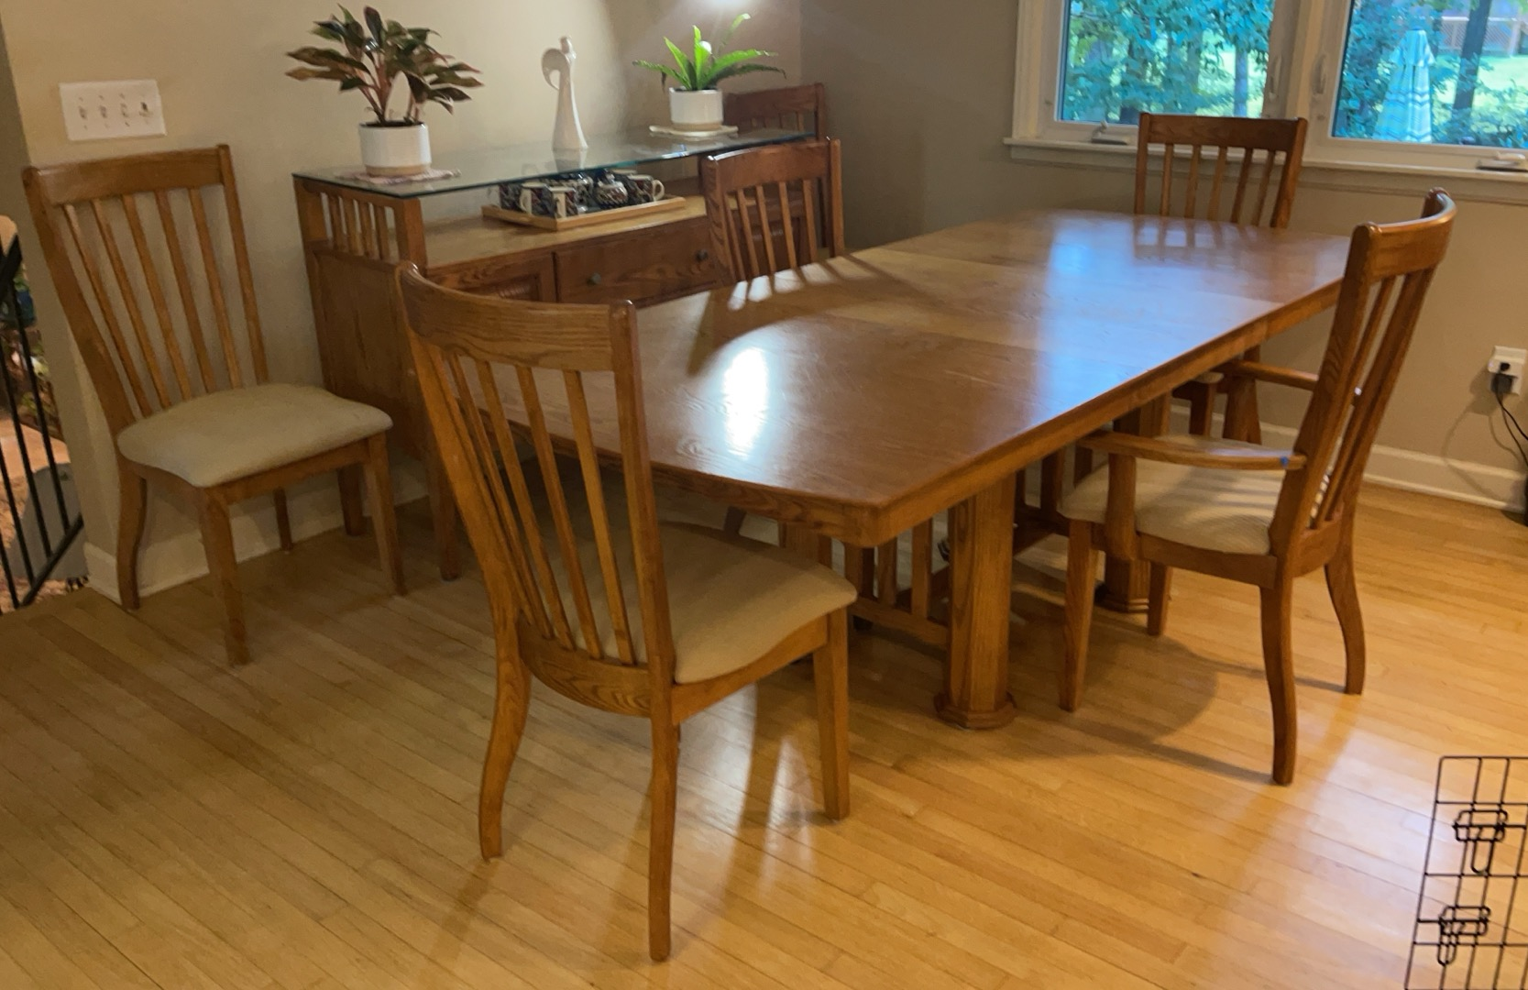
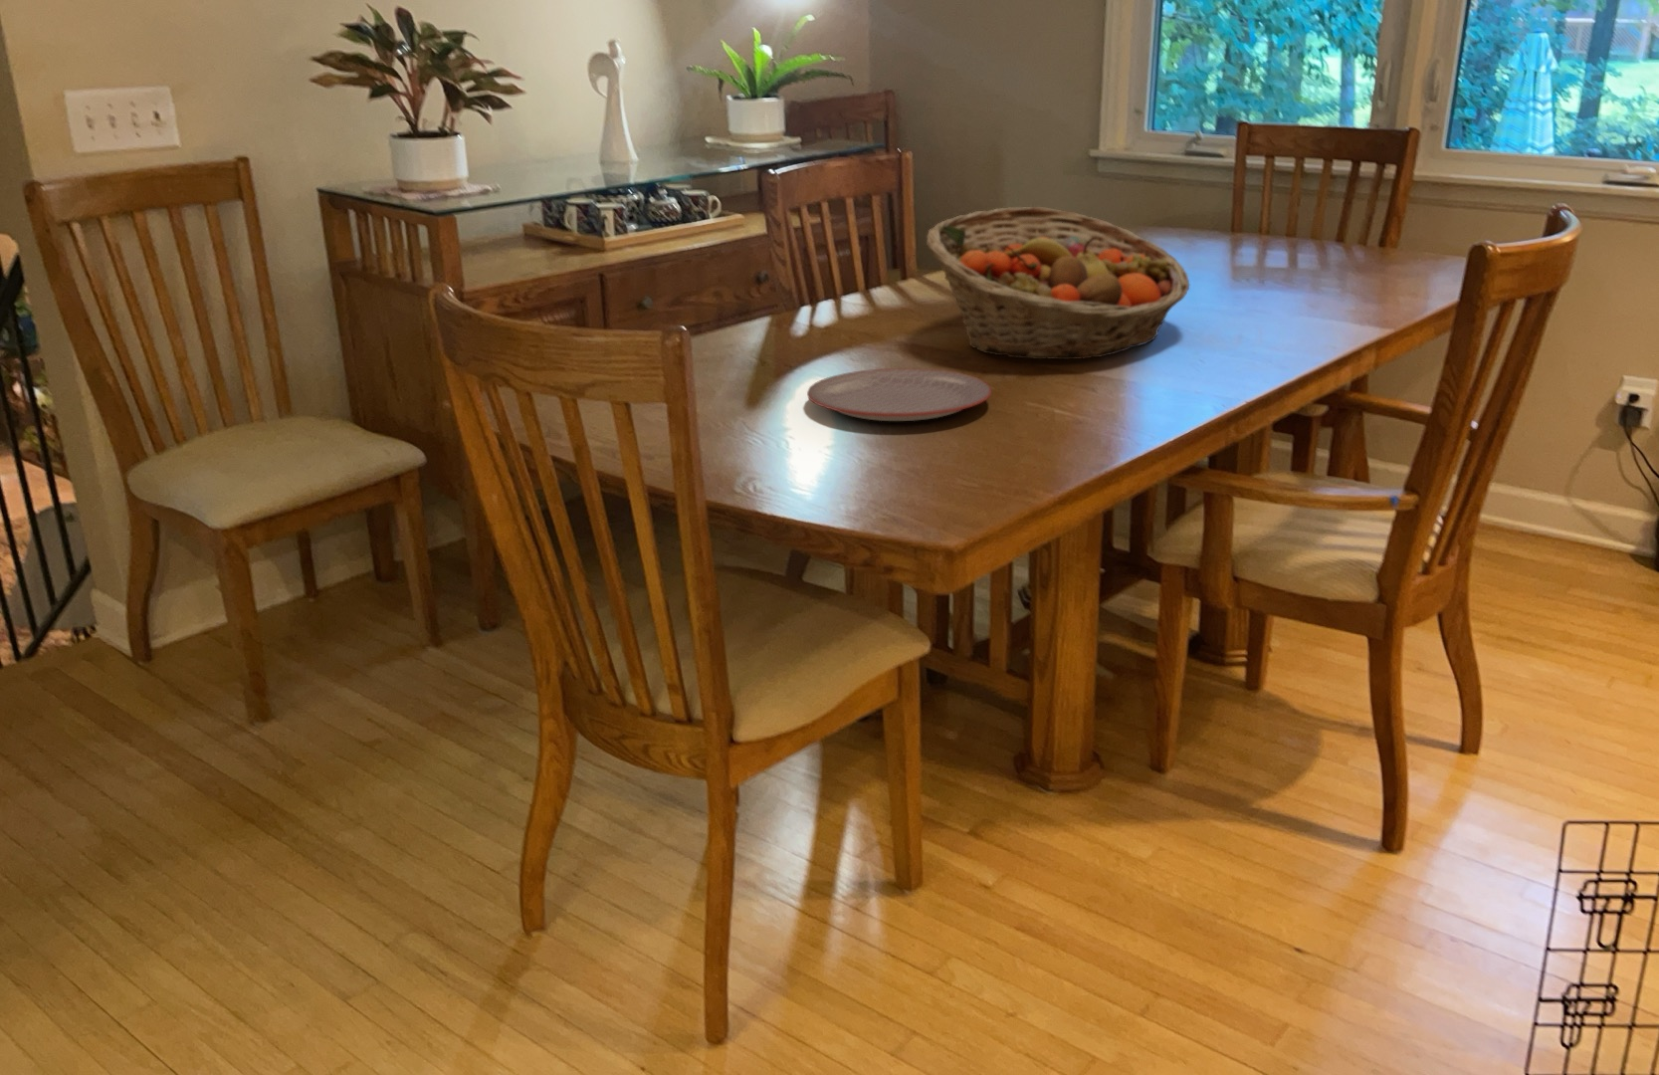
+ fruit basket [925,206,1191,360]
+ plate [807,368,993,422]
